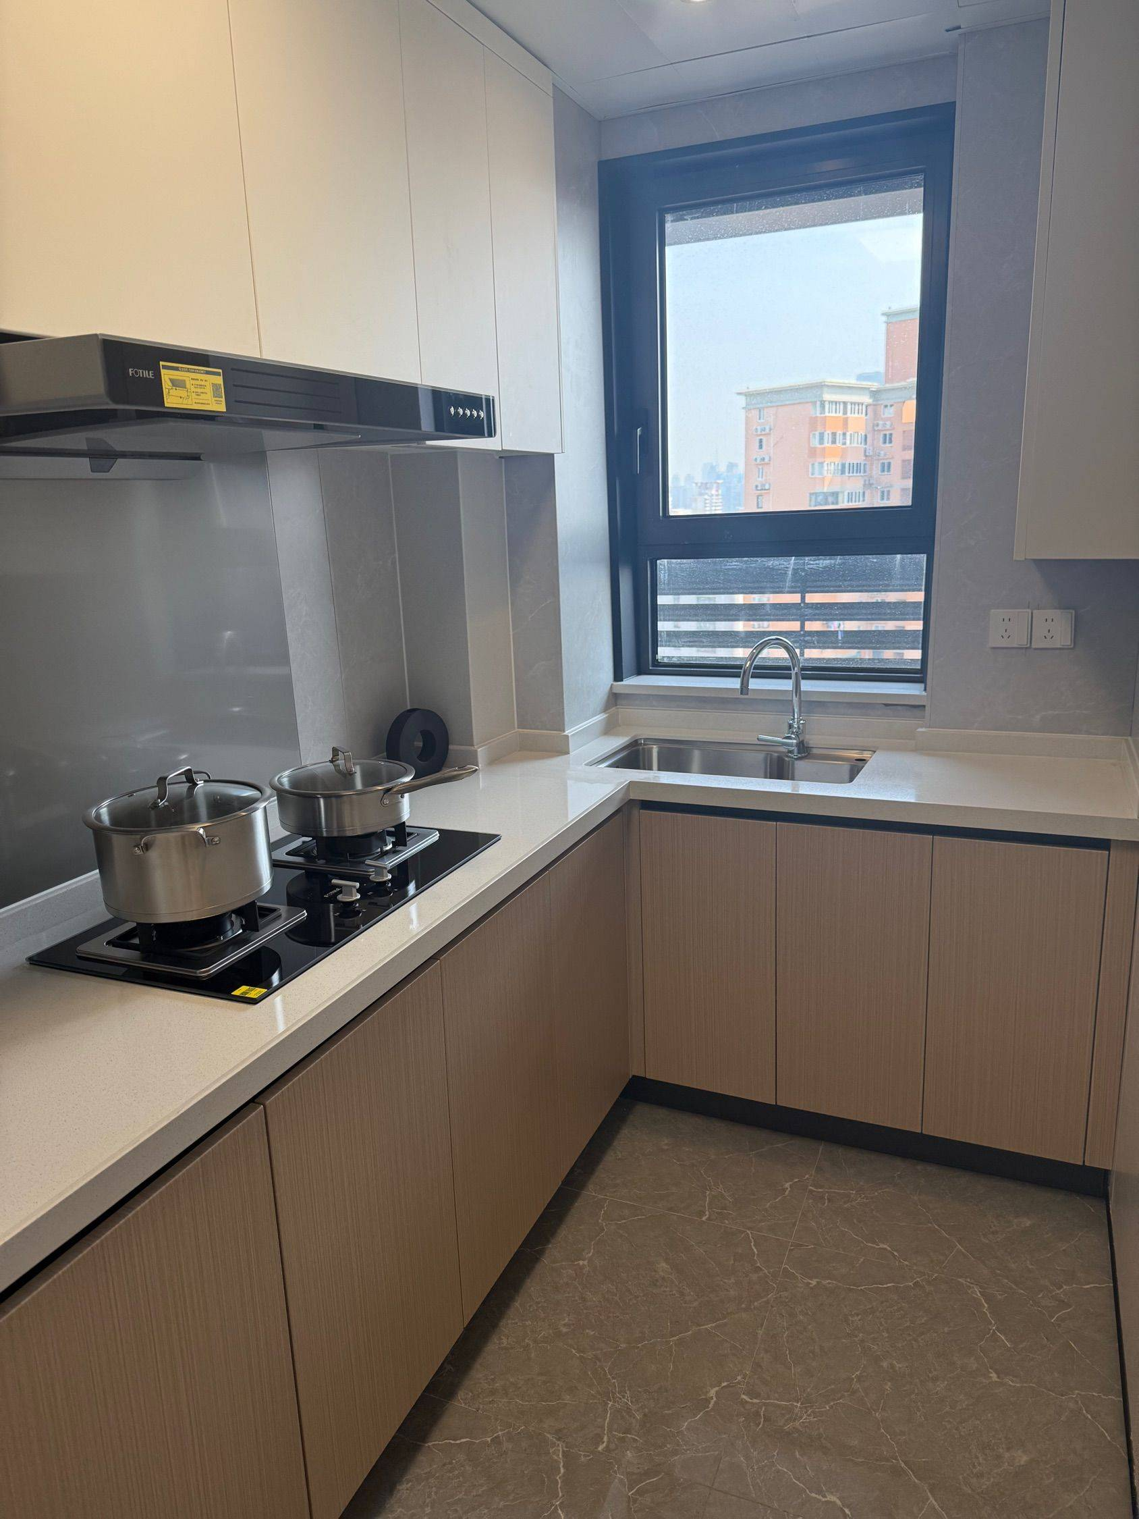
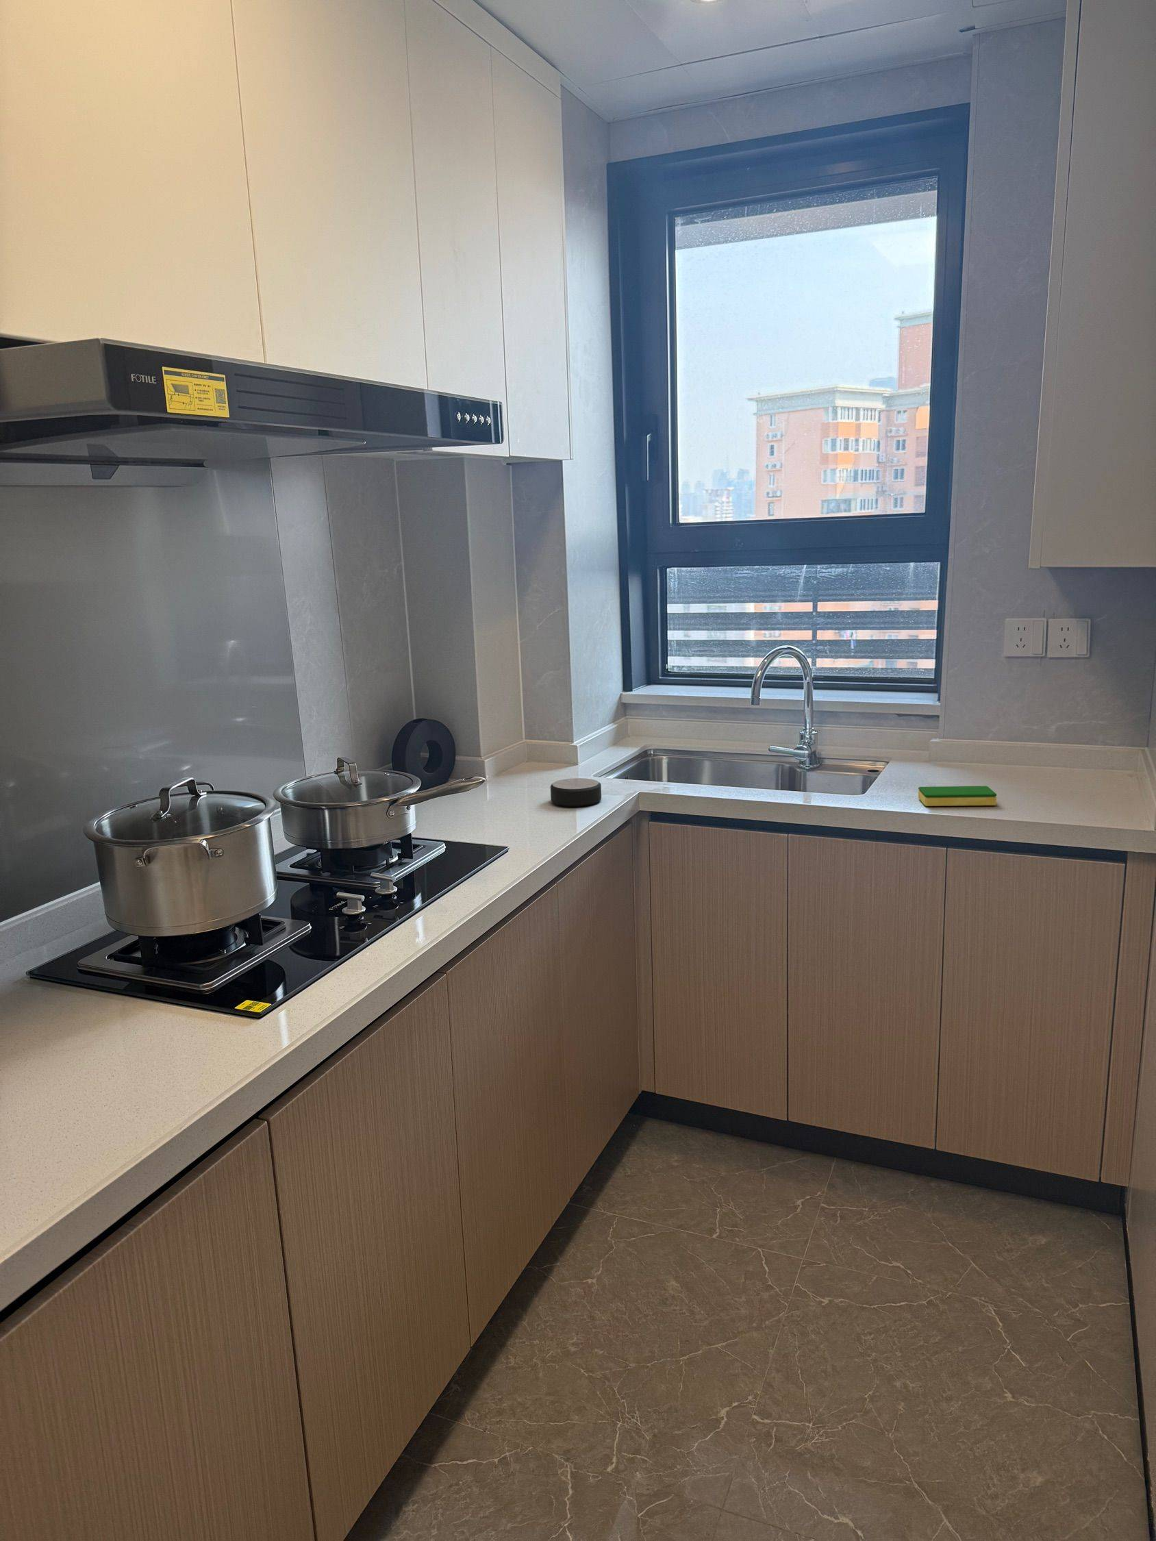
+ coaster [550,777,602,808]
+ dish sponge [918,786,997,806]
